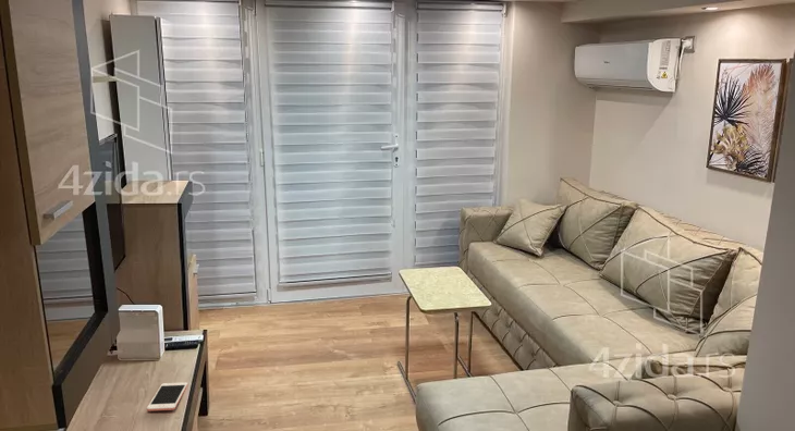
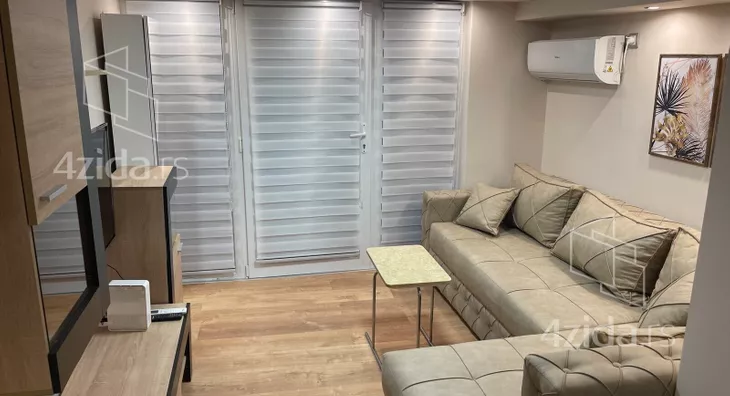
- cell phone [146,382,188,412]
